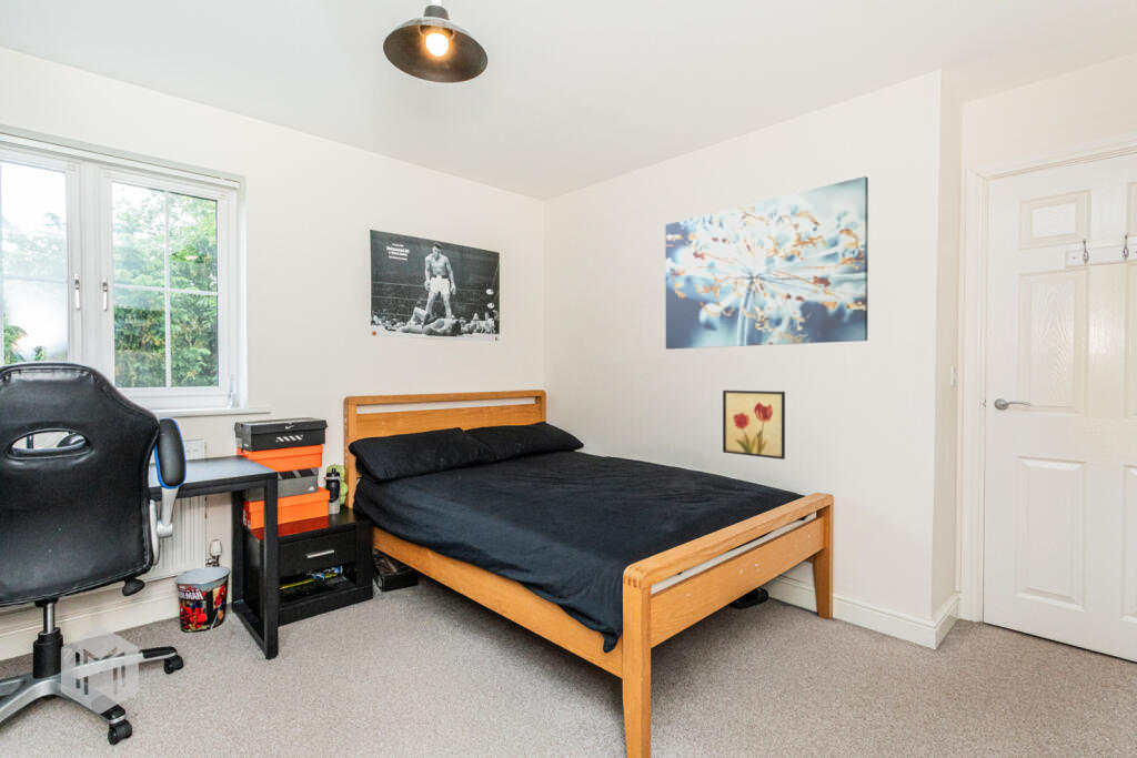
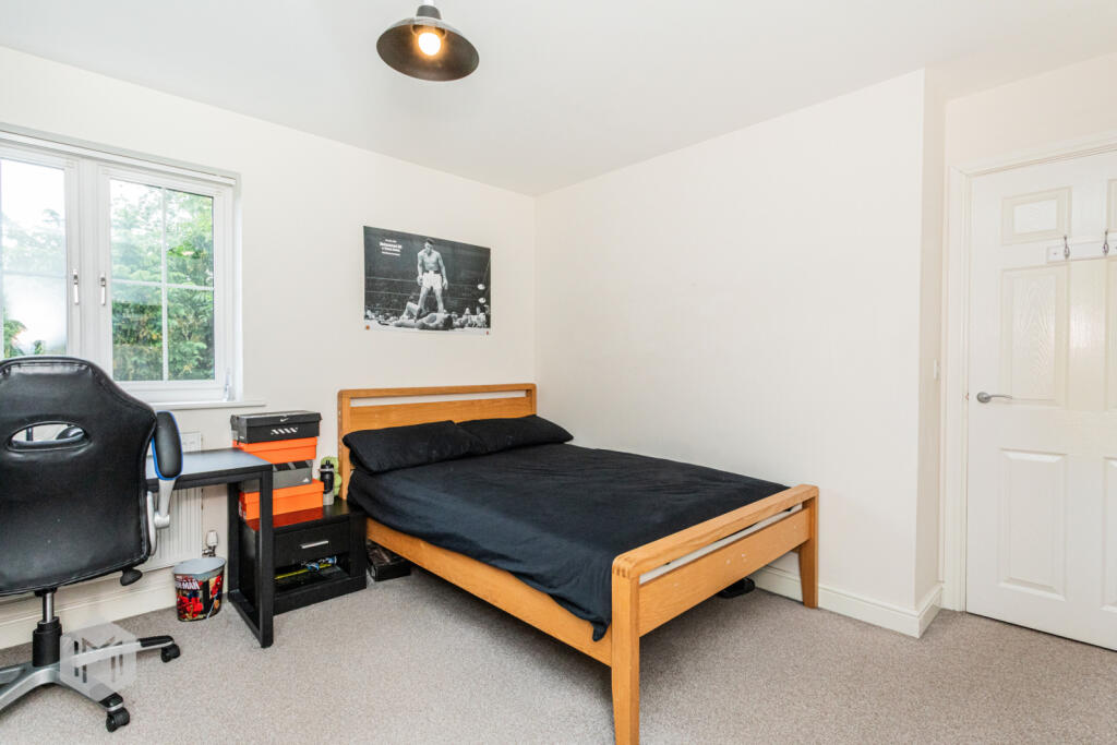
- wall art [722,390,786,461]
- wall art [664,175,869,350]
